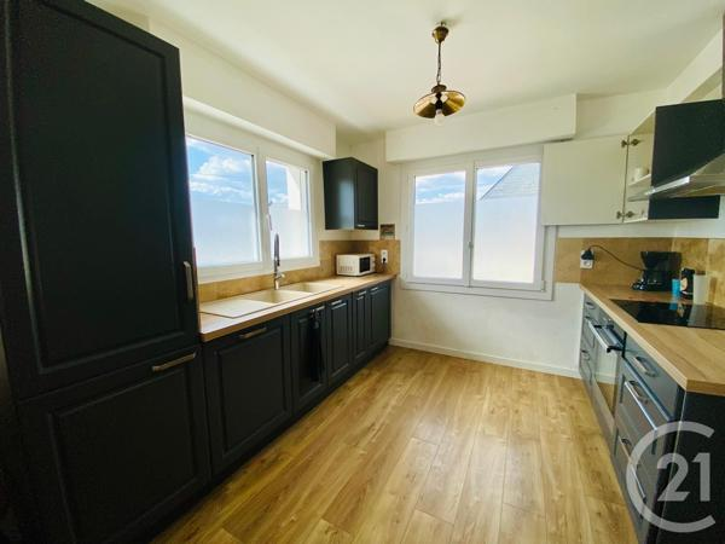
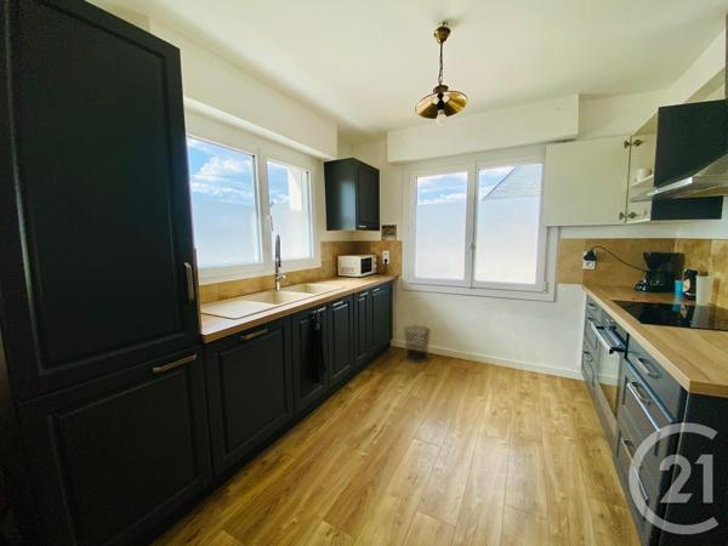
+ waste bin [403,325,432,363]
